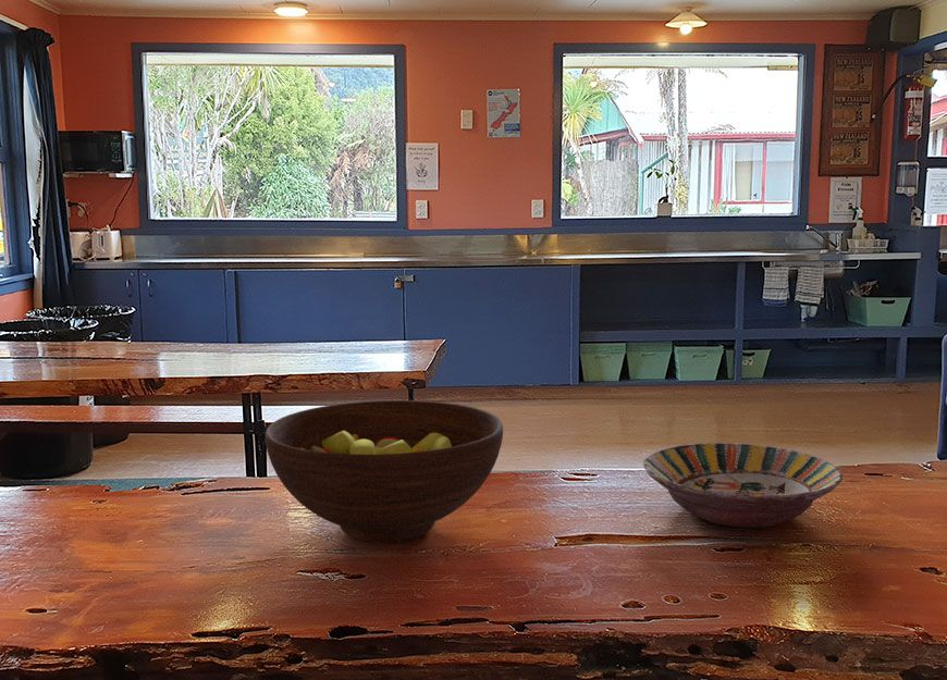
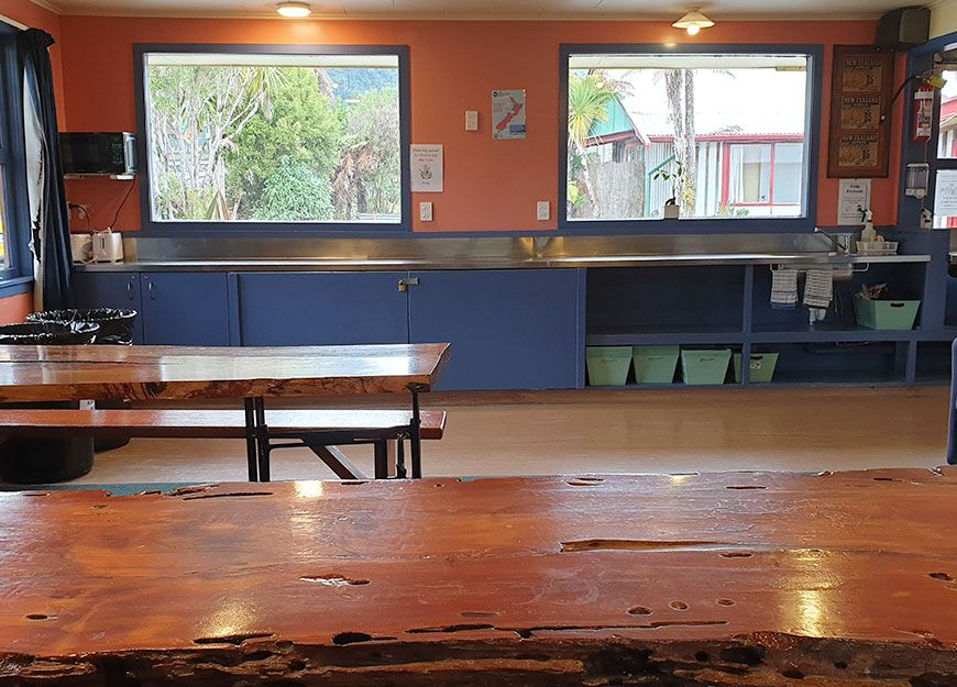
- serving bowl [642,442,844,529]
- fruit bowl [265,399,504,543]
